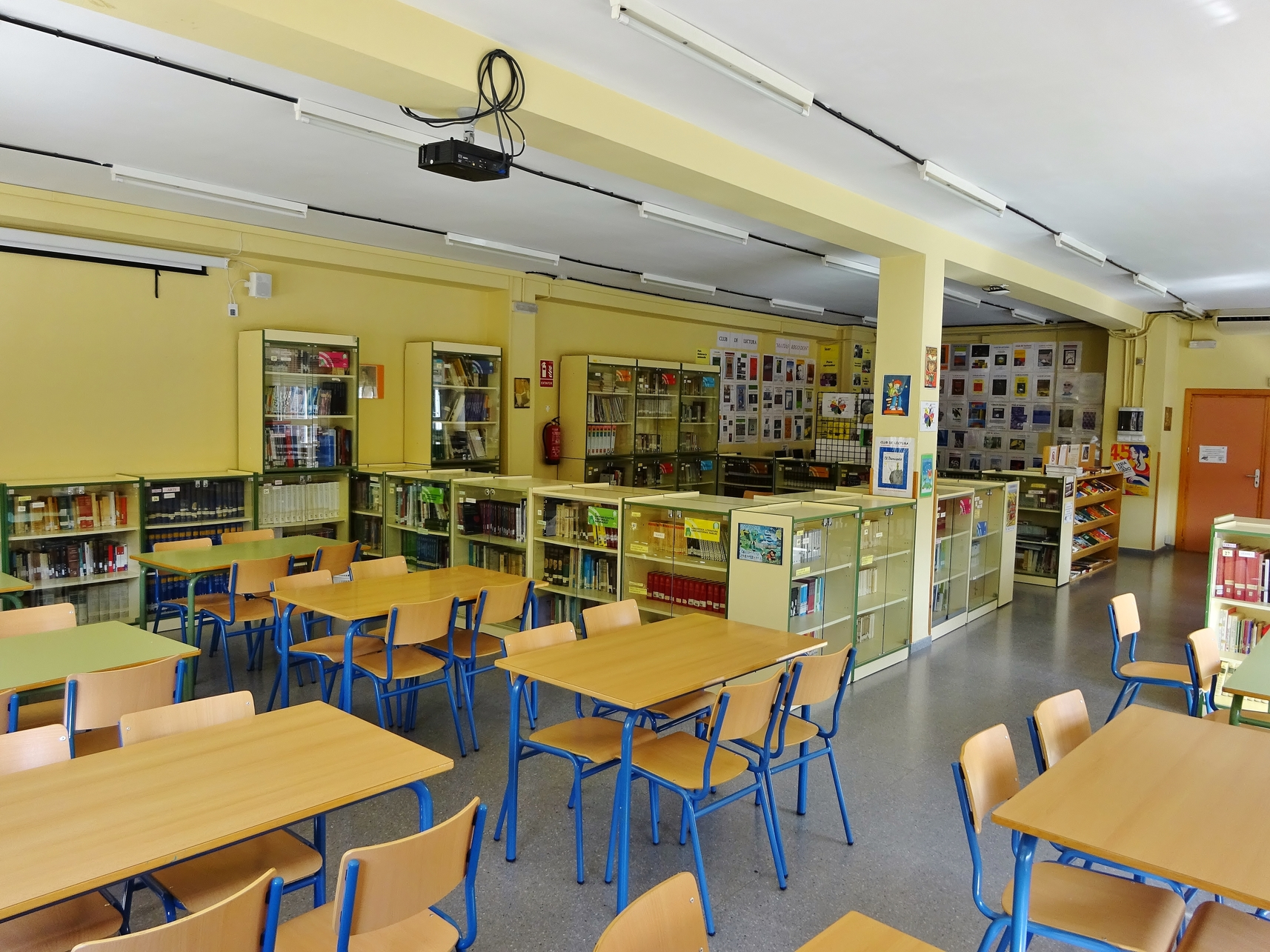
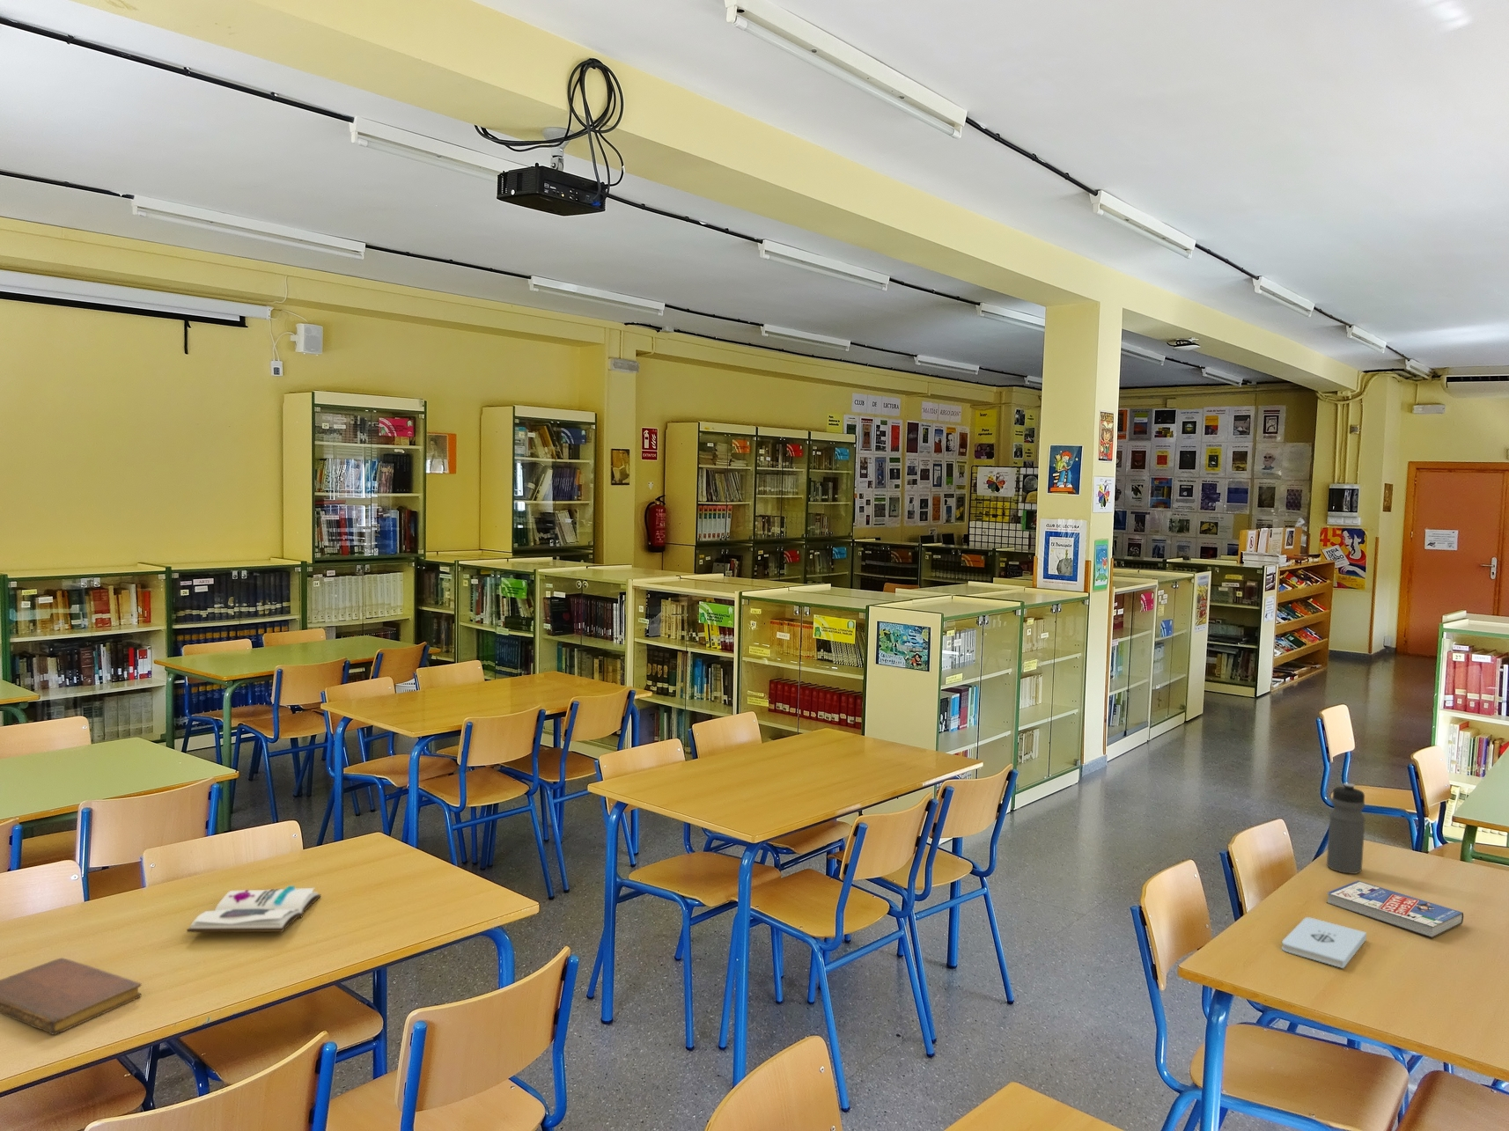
+ notebook [0,956,143,1035]
+ water bottle [1326,783,1365,874]
+ book [1326,880,1464,939]
+ notepad [1281,916,1368,969]
+ book [185,885,321,933]
